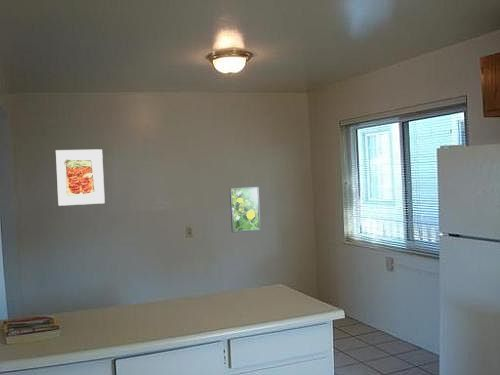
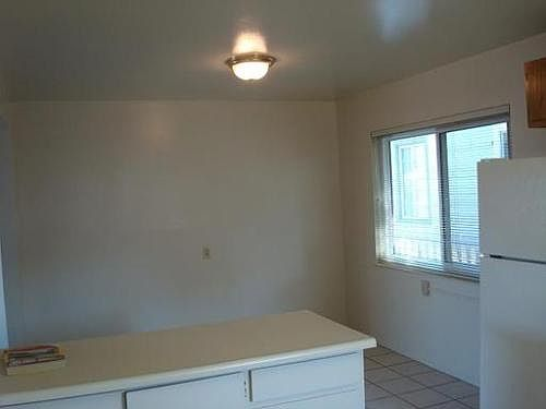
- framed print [55,148,106,207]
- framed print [229,186,262,234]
